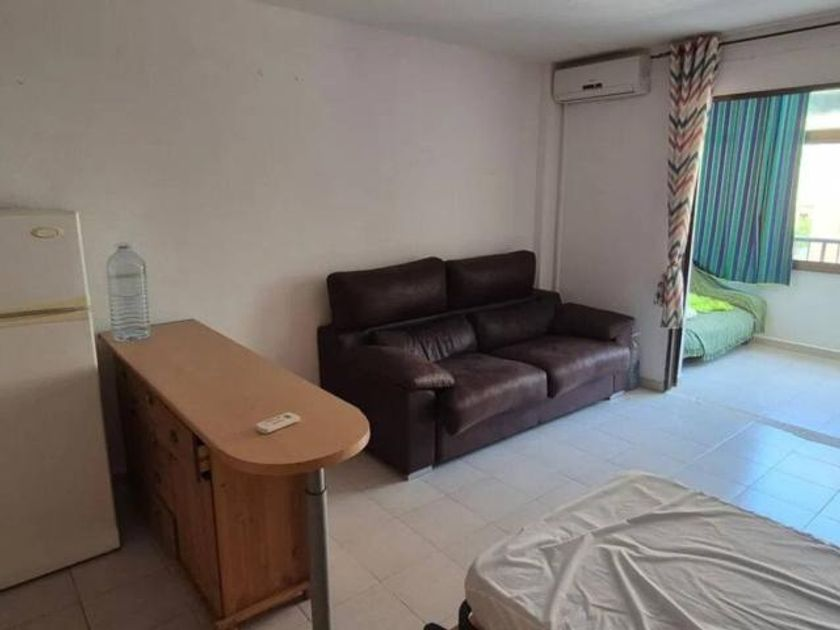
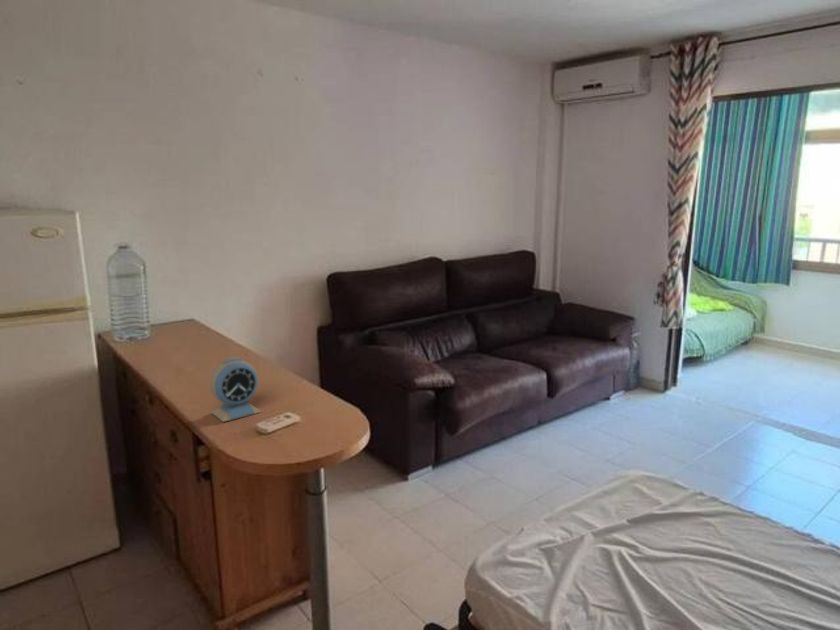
+ alarm clock [209,356,263,423]
